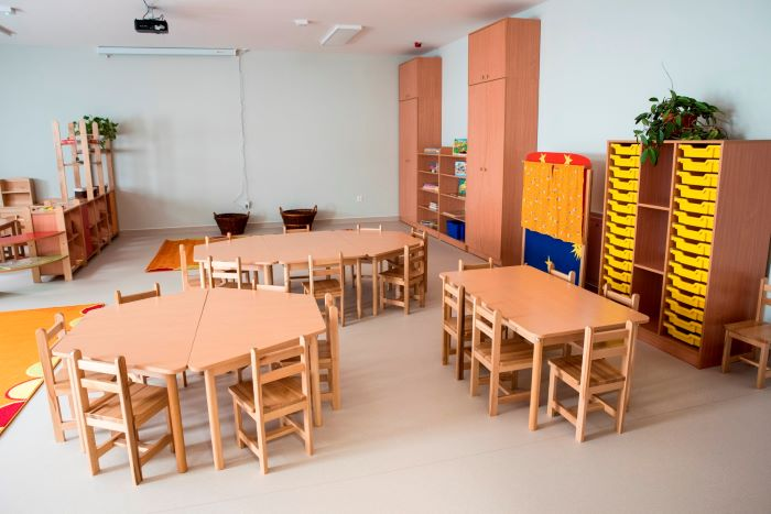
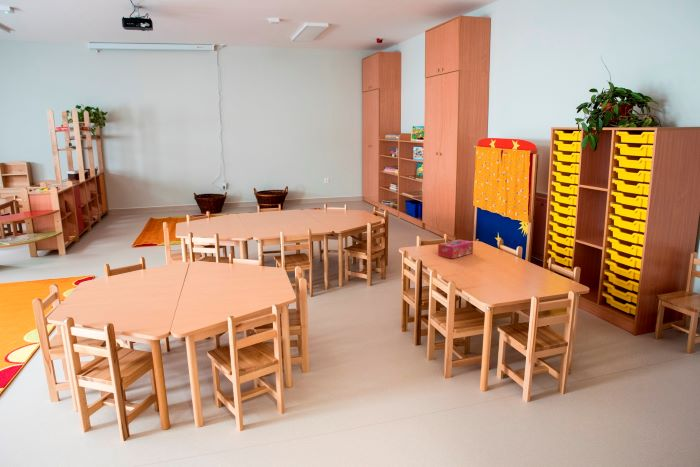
+ tissue box [437,238,474,260]
